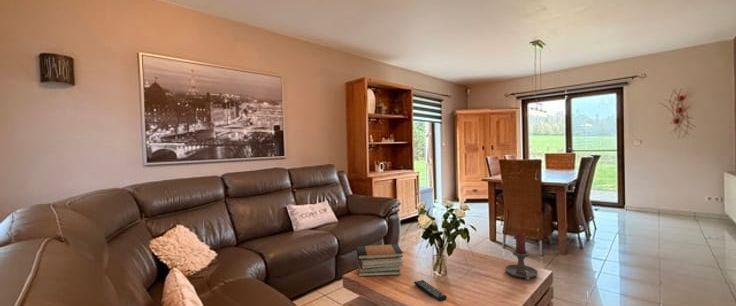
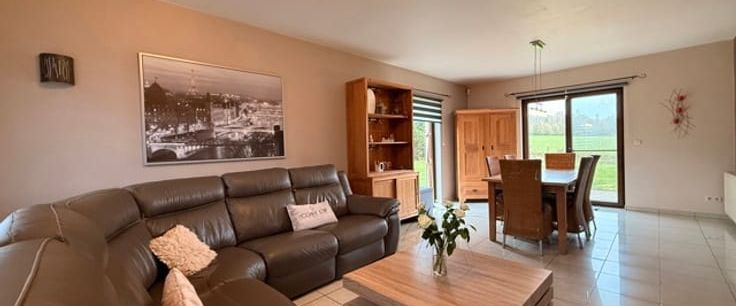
- remote control [413,279,448,302]
- book stack [355,243,404,278]
- candle holder [504,231,539,281]
